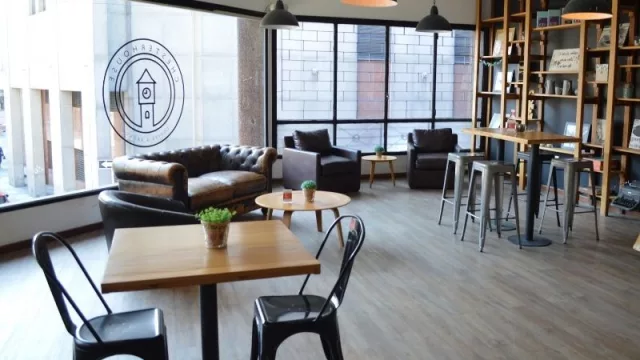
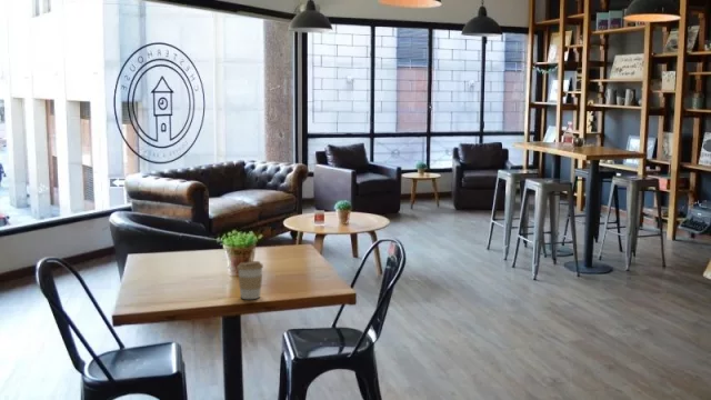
+ coffee cup [236,260,264,300]
